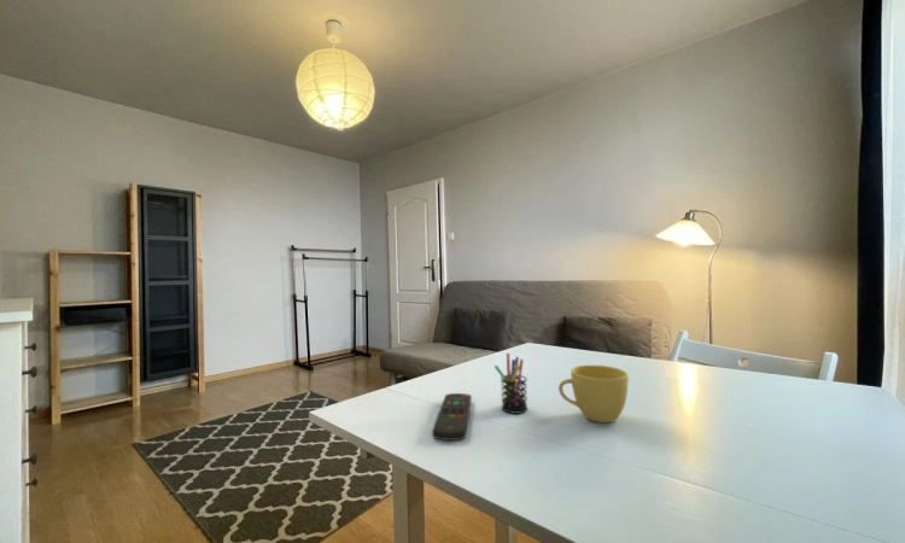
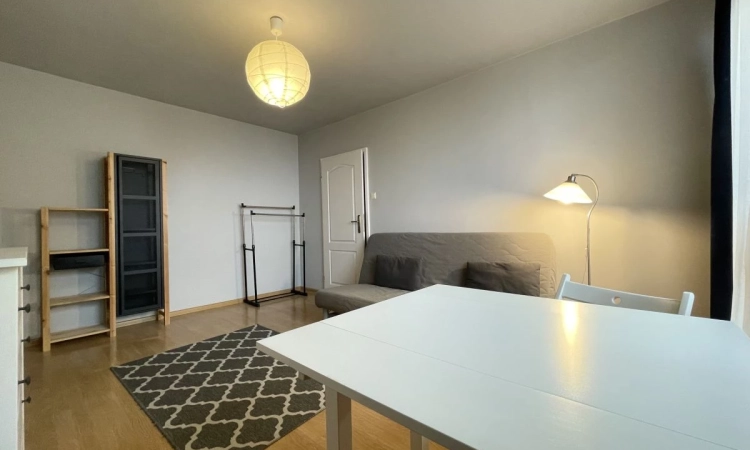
- remote control [431,392,473,442]
- pen holder [494,352,529,415]
- cup [557,364,630,424]
